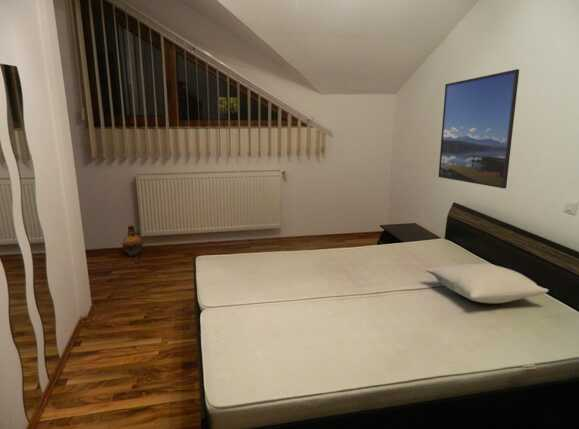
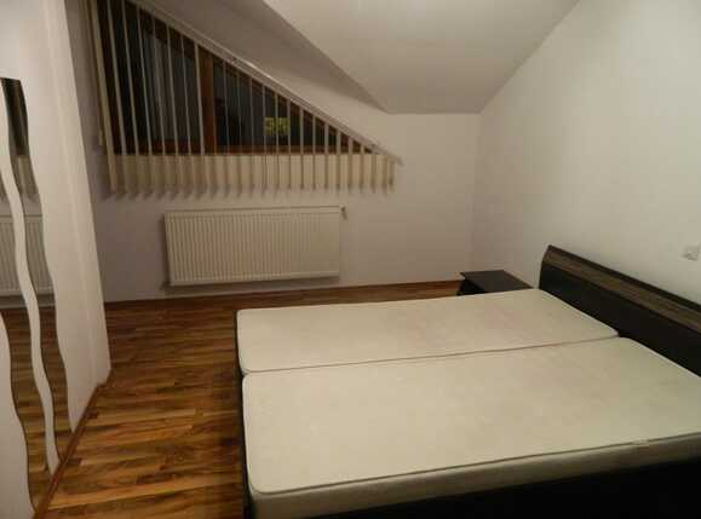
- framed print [438,68,520,189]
- pillow [424,262,550,304]
- ceramic jug [121,224,144,257]
